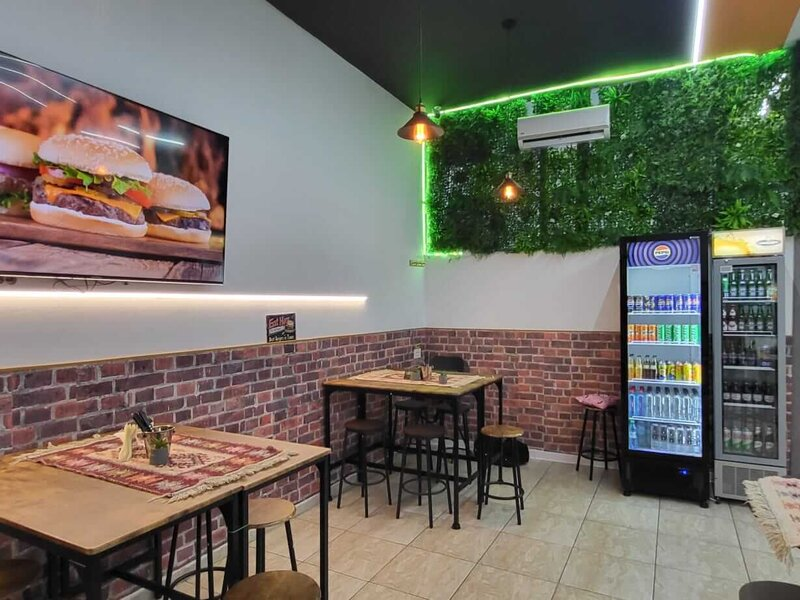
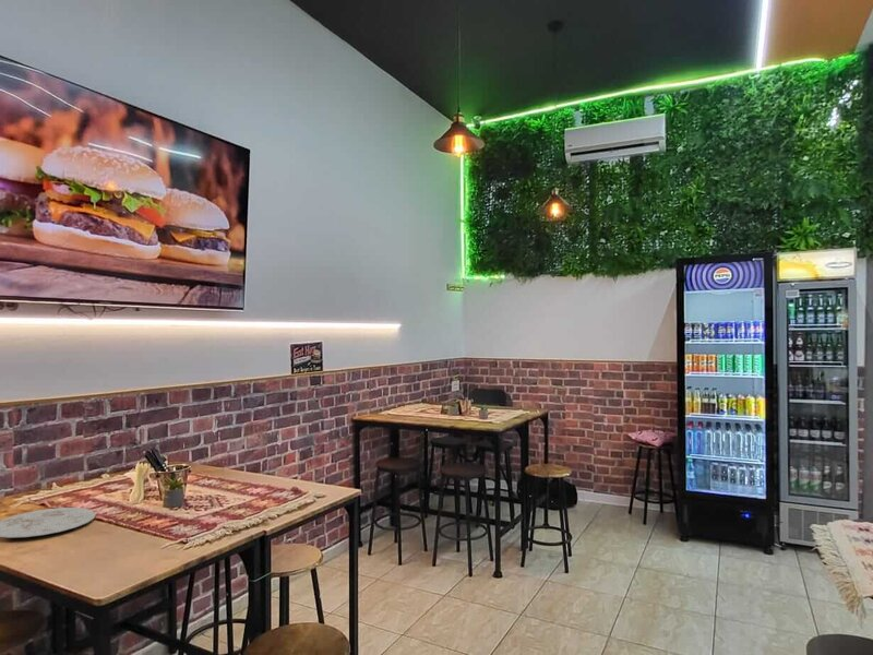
+ plate [0,507,97,539]
